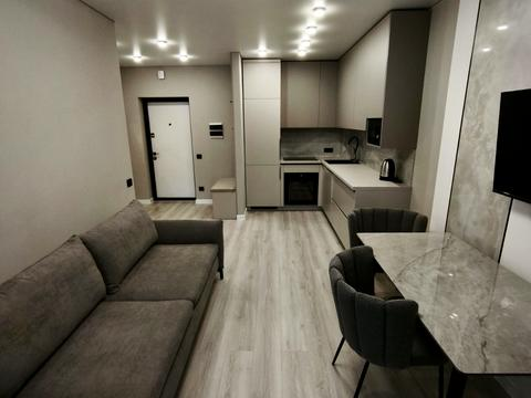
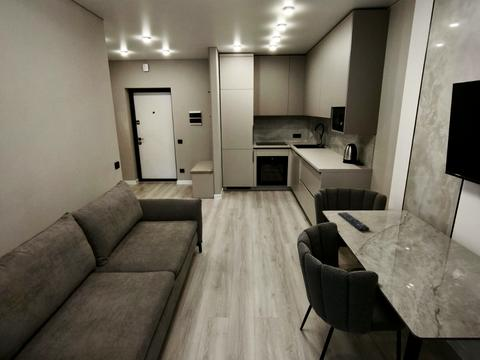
+ remote control [337,211,370,231]
